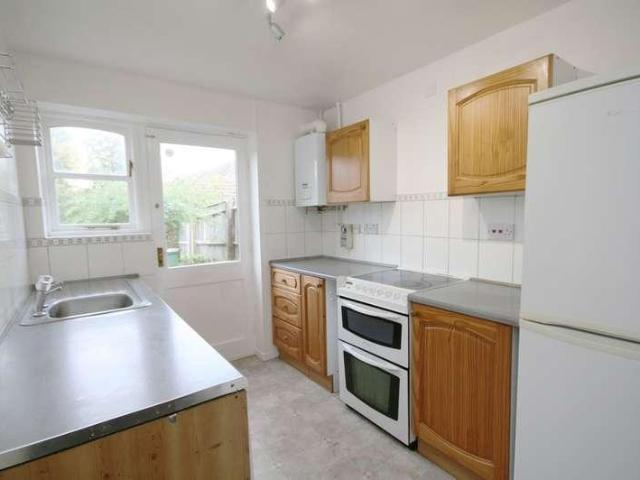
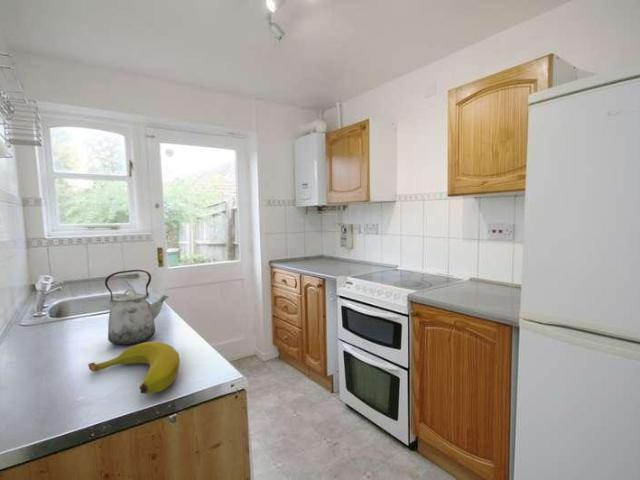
+ banana [87,341,181,395]
+ kettle [104,269,170,346]
